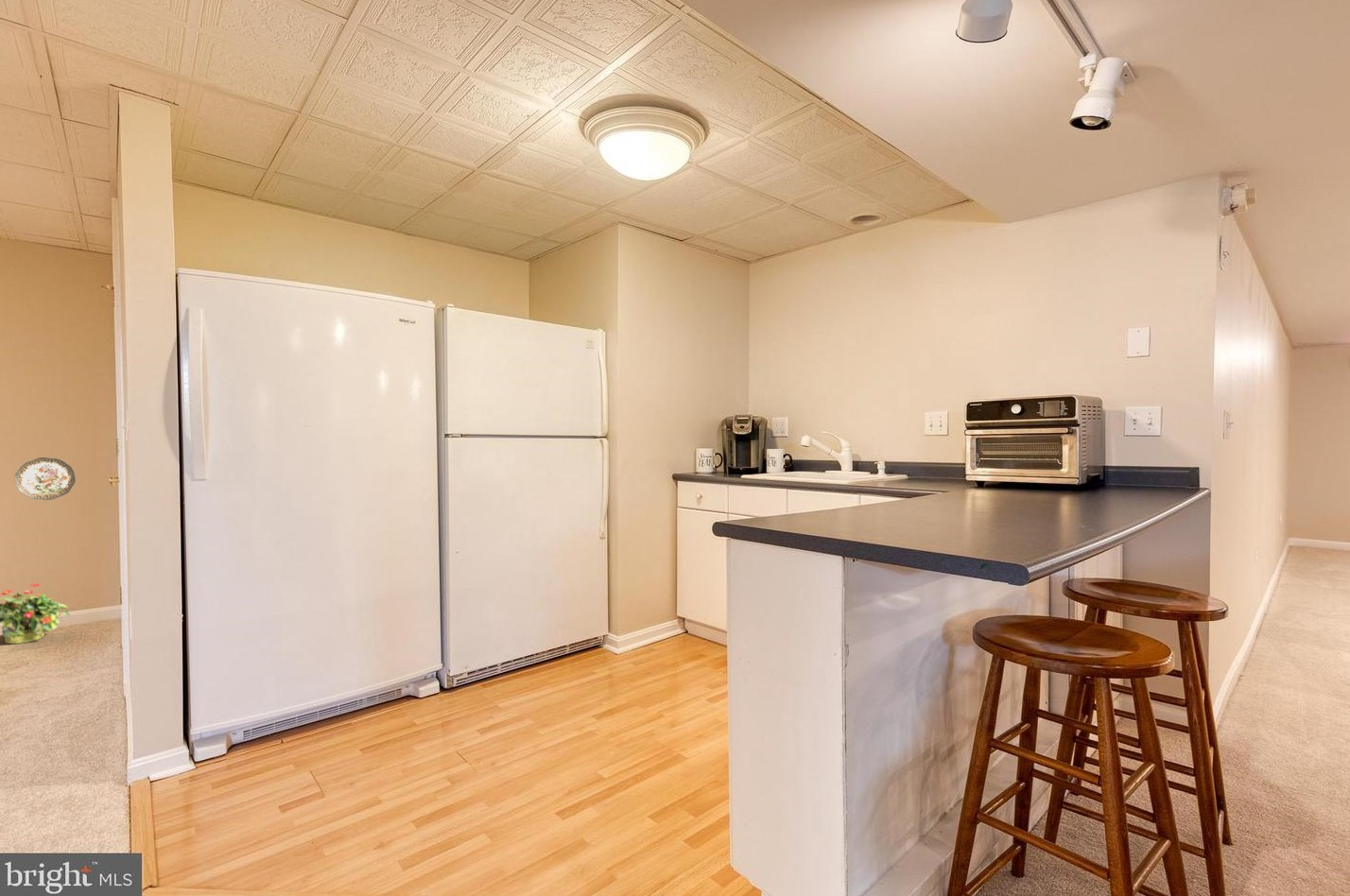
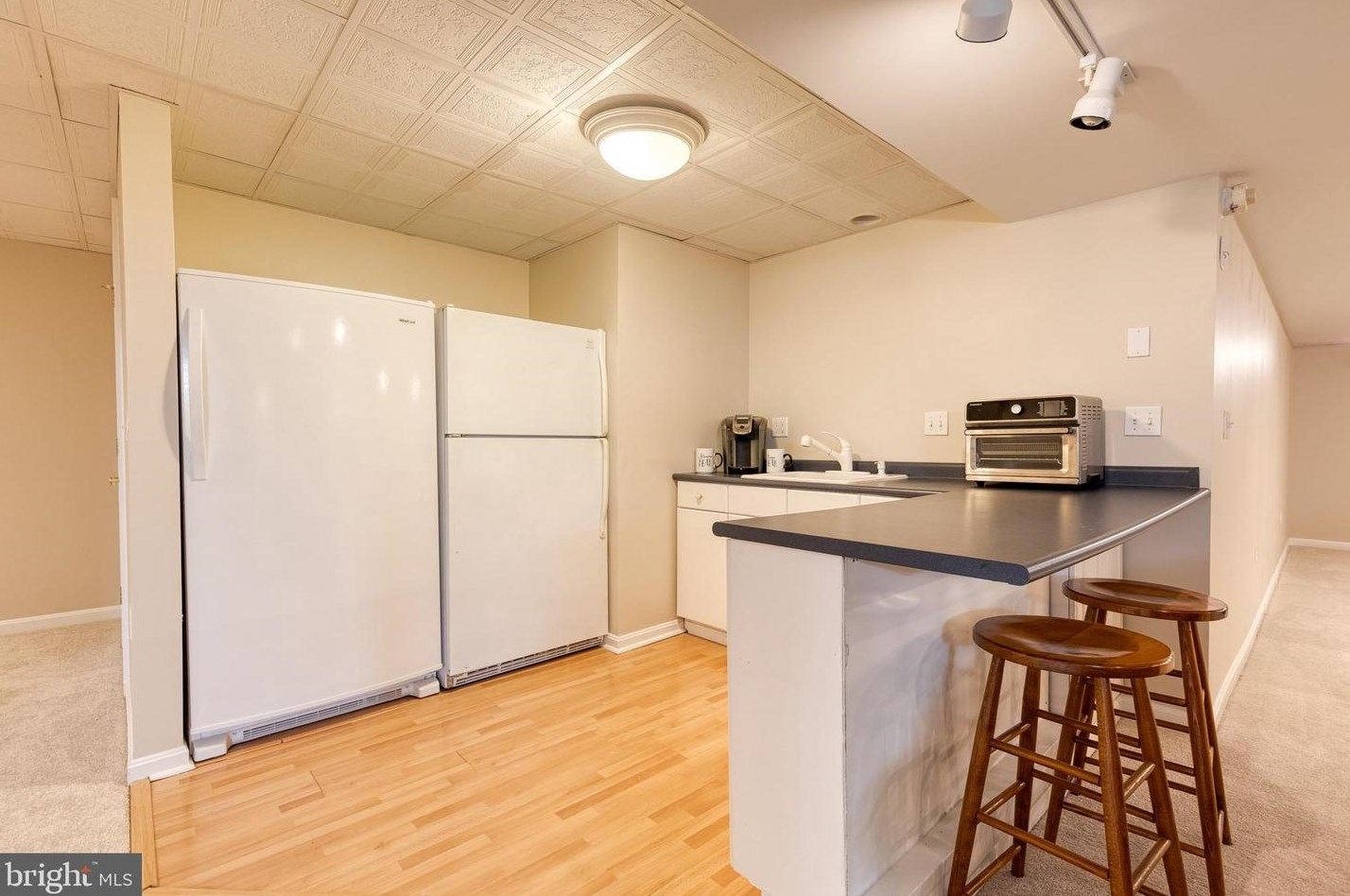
- potted plant [0,581,71,645]
- decorative plate [14,457,77,501]
